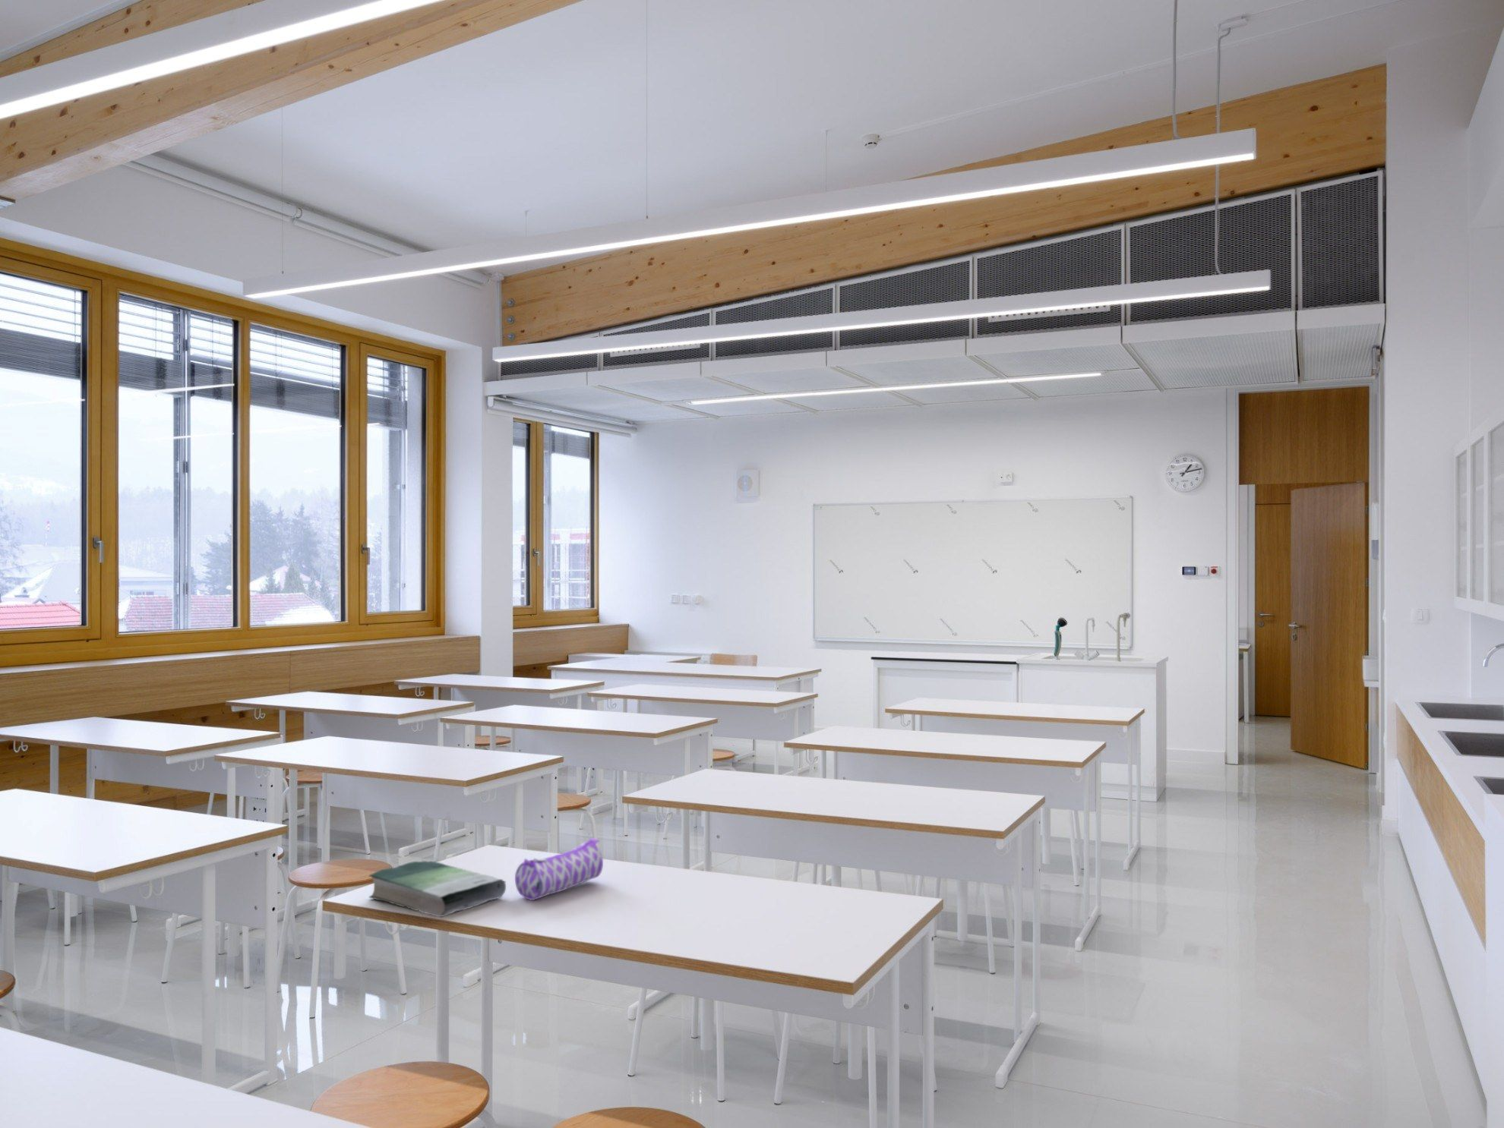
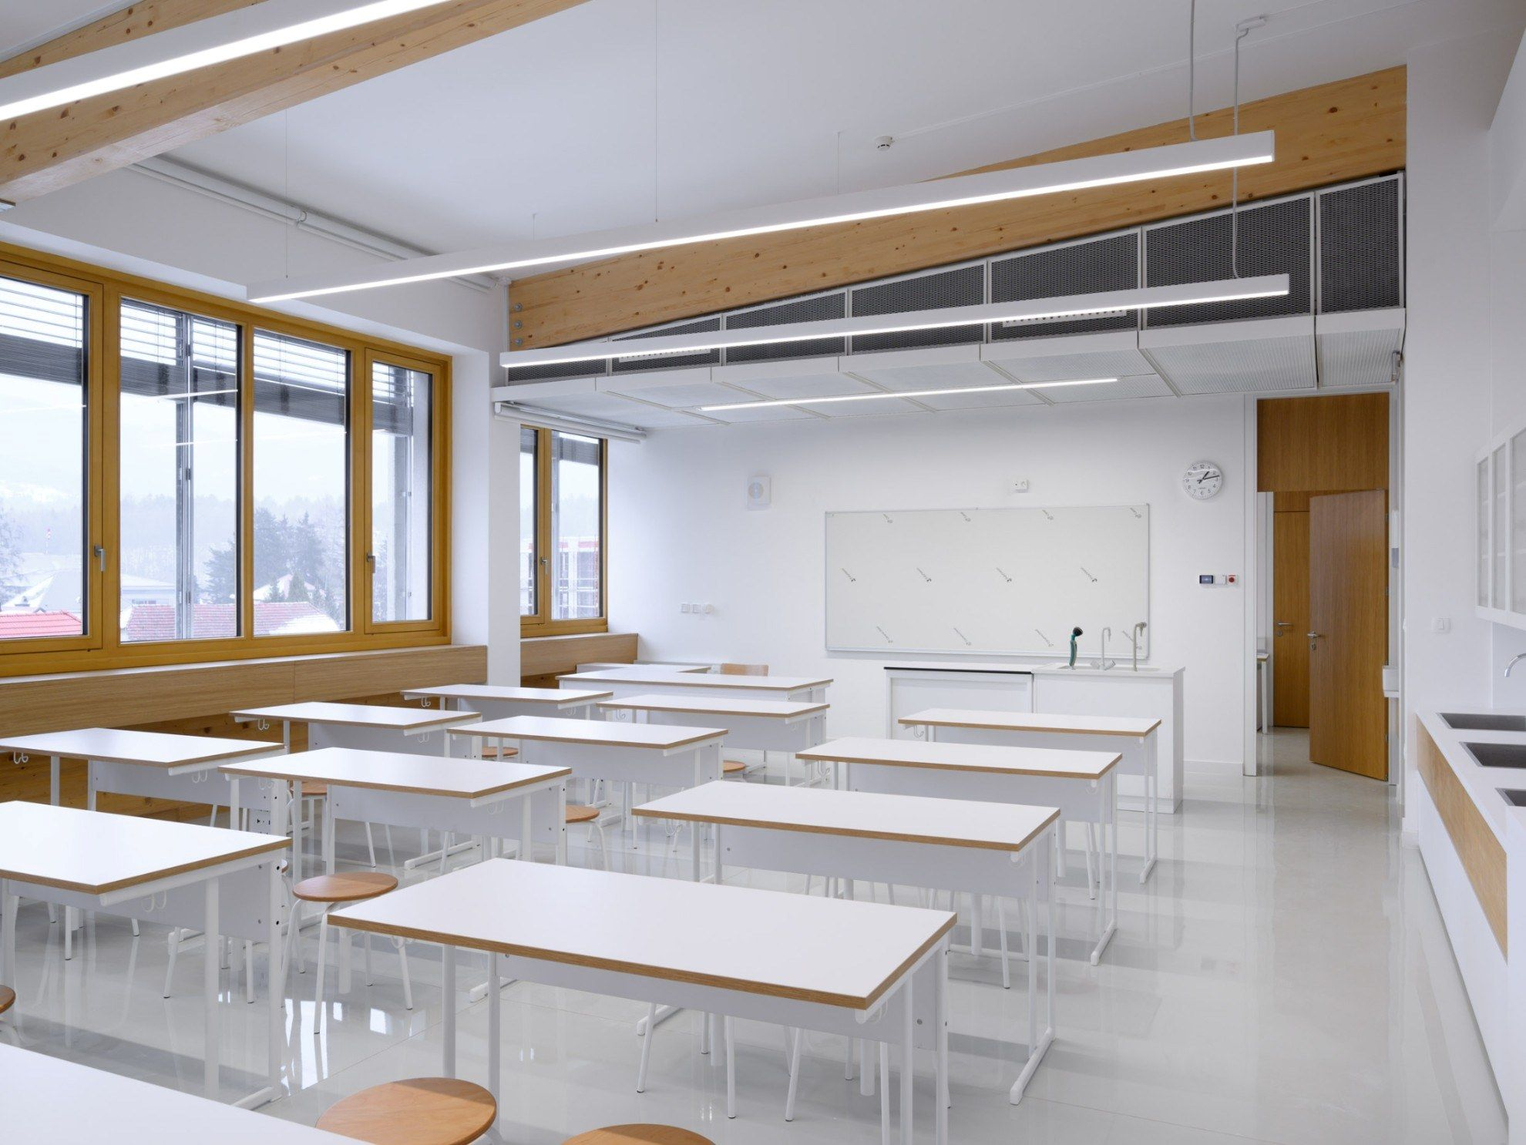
- book [367,860,506,918]
- pencil case [514,838,604,901]
